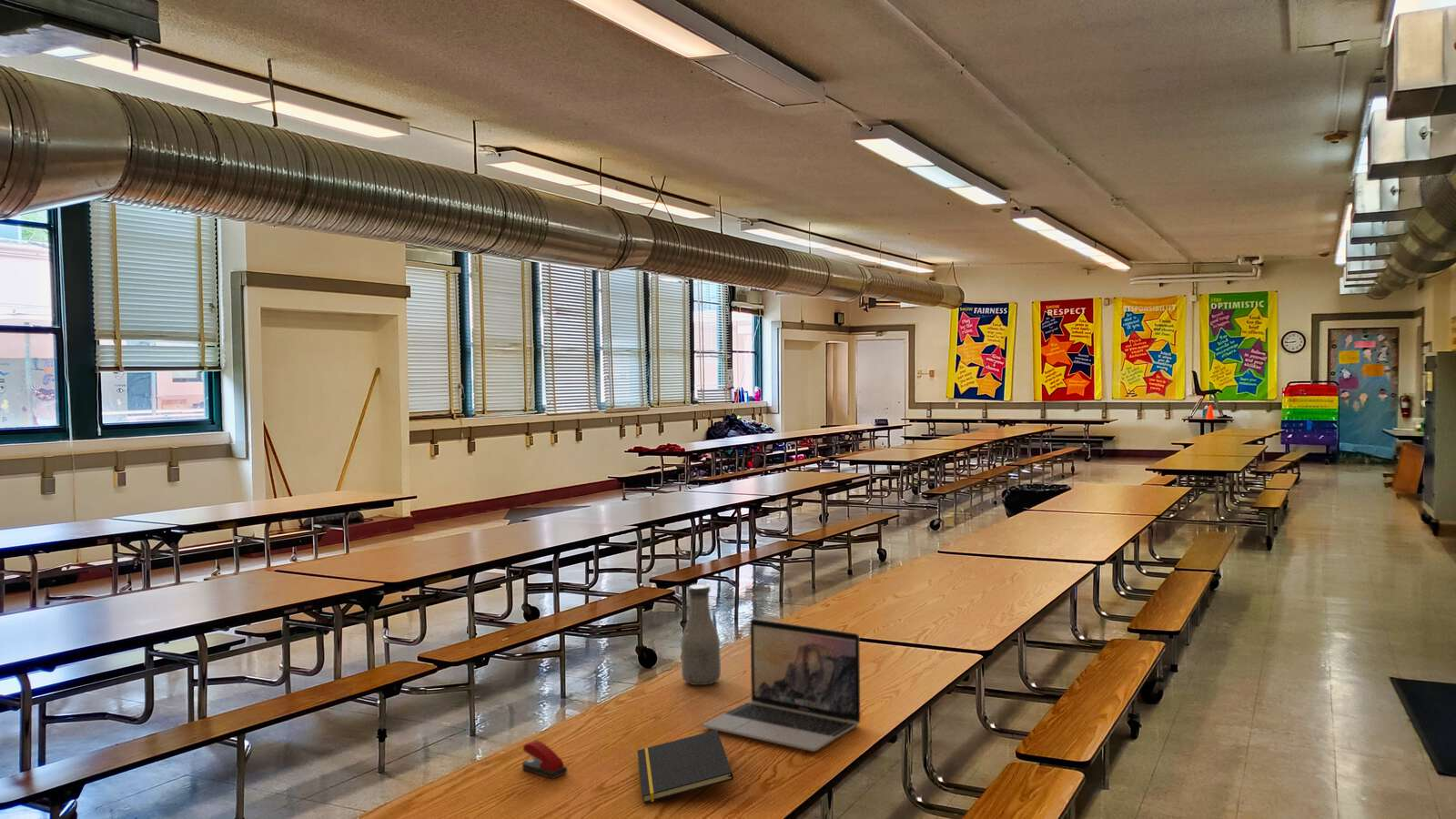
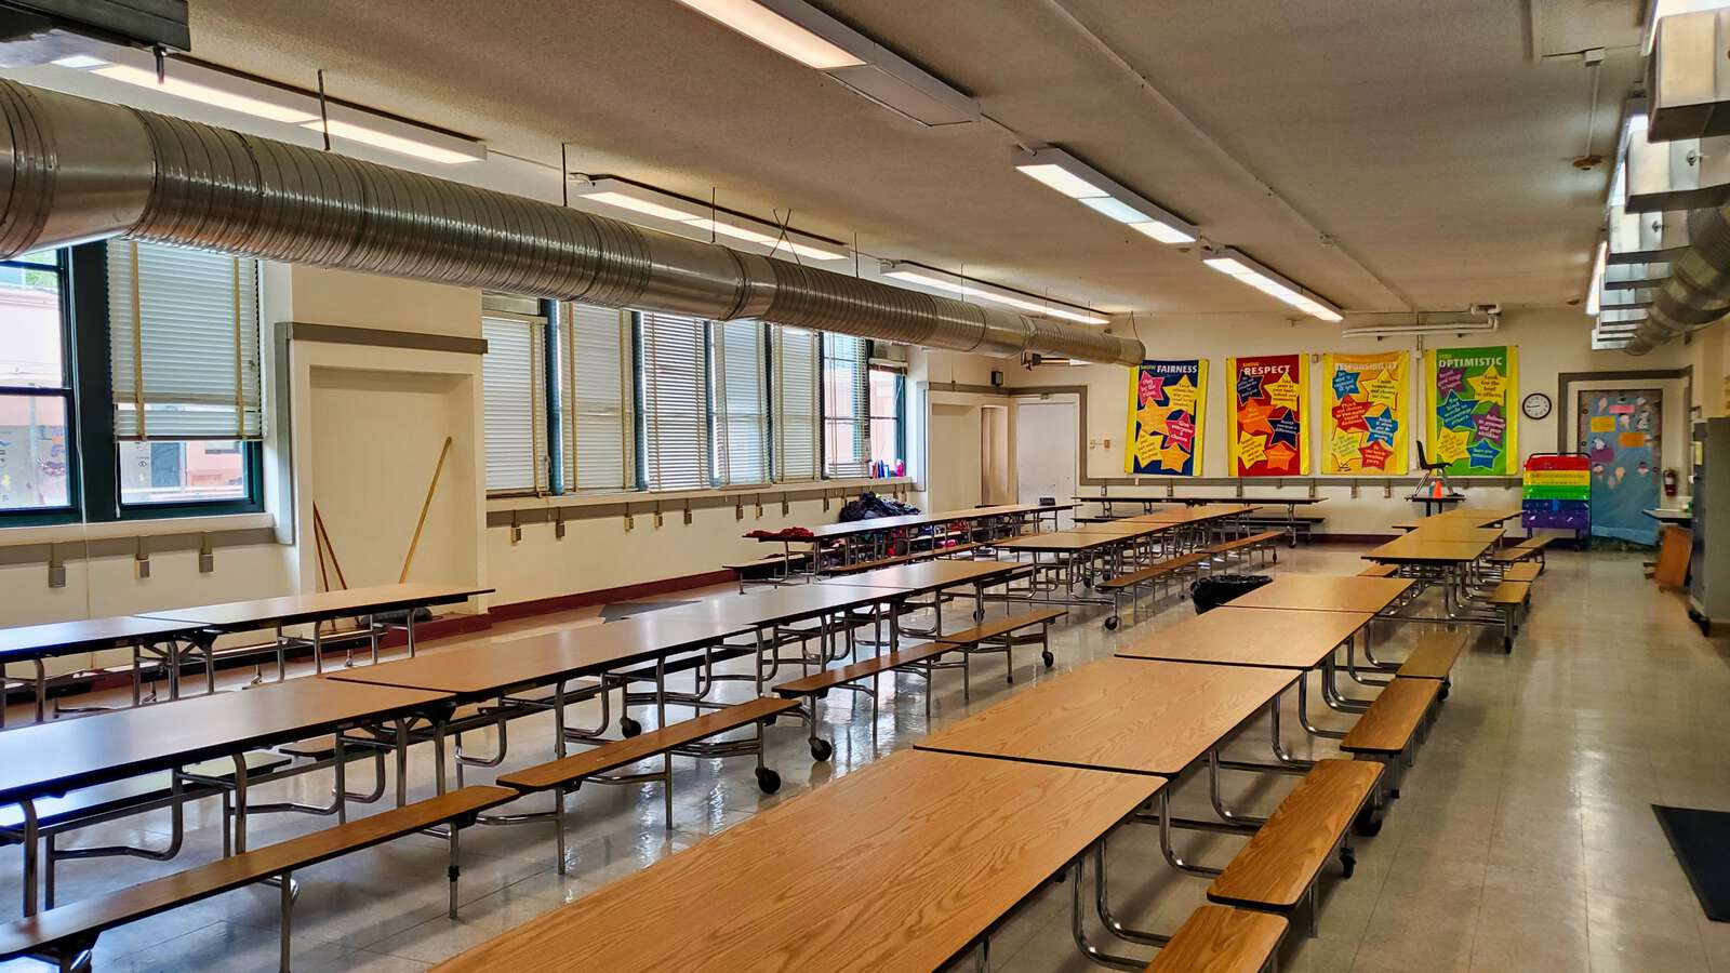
- bottle [680,582,722,686]
- notepad [636,730,734,804]
- stapler [521,740,568,780]
- laptop [702,618,861,752]
